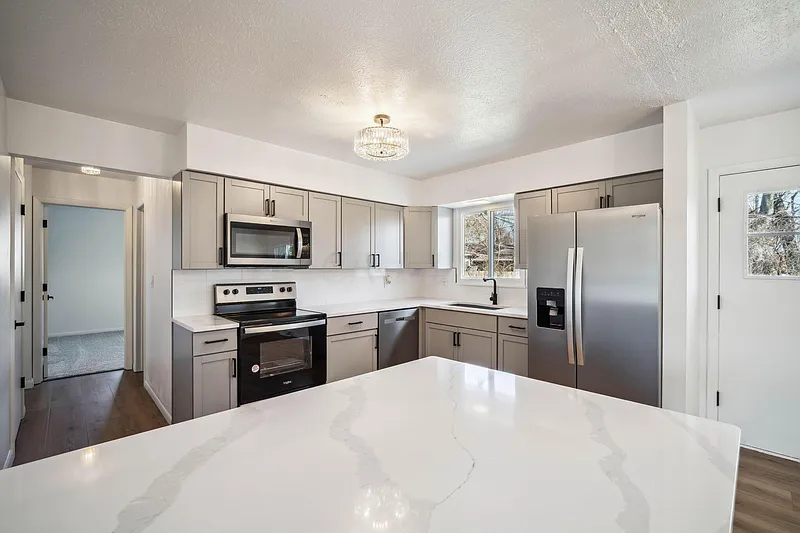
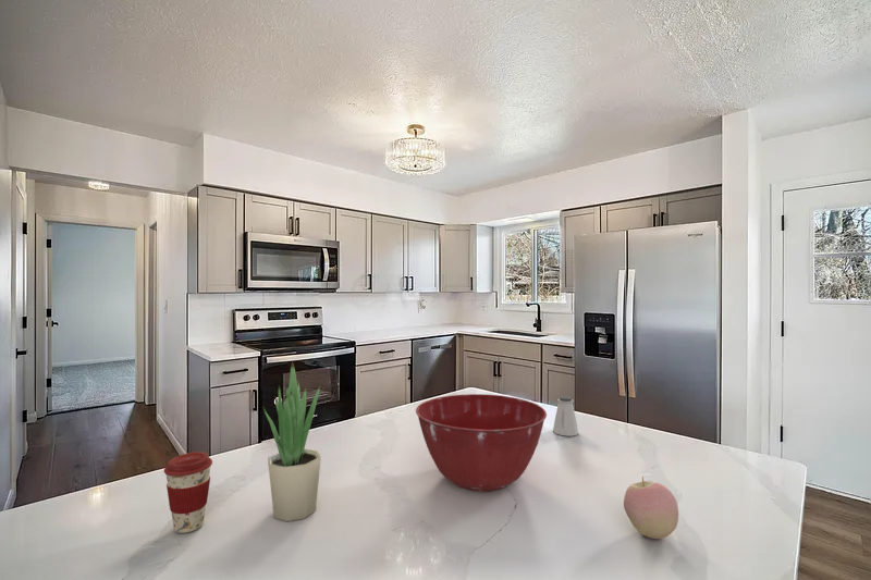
+ coffee cup [163,451,213,534]
+ saltshaker [552,395,579,437]
+ potted plant [262,360,322,522]
+ apple [623,476,679,540]
+ mixing bowl [415,393,548,493]
